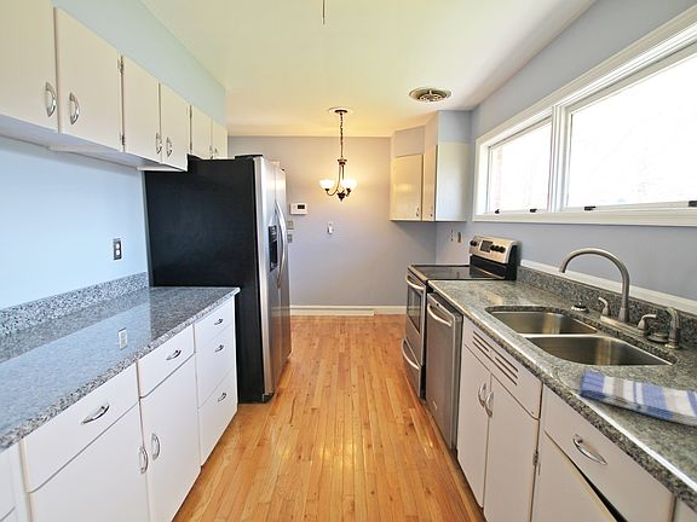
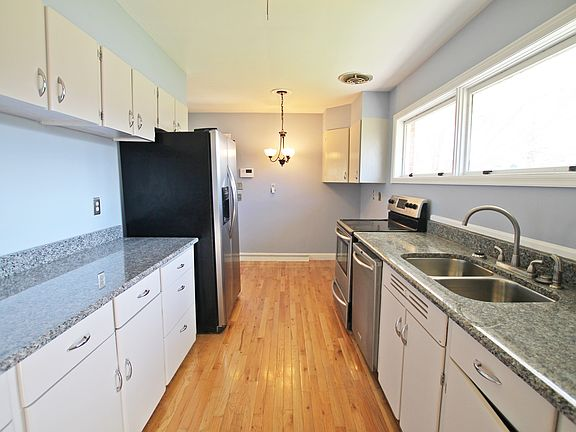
- dish towel [577,370,697,428]
